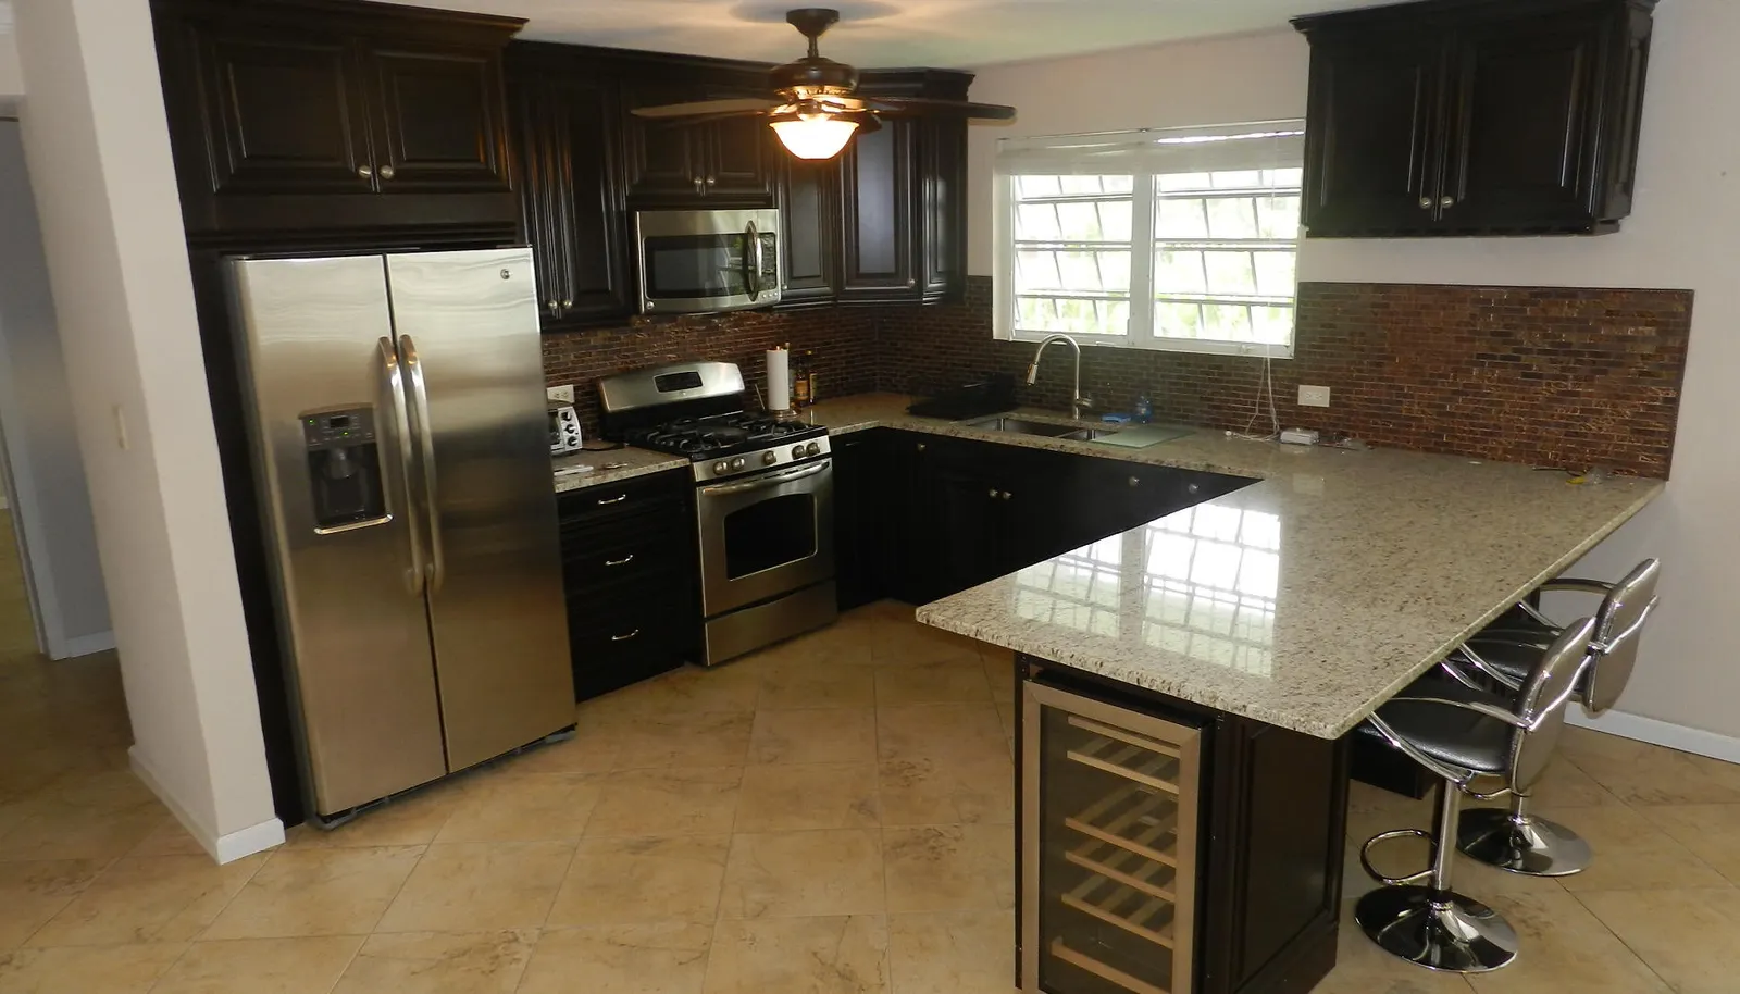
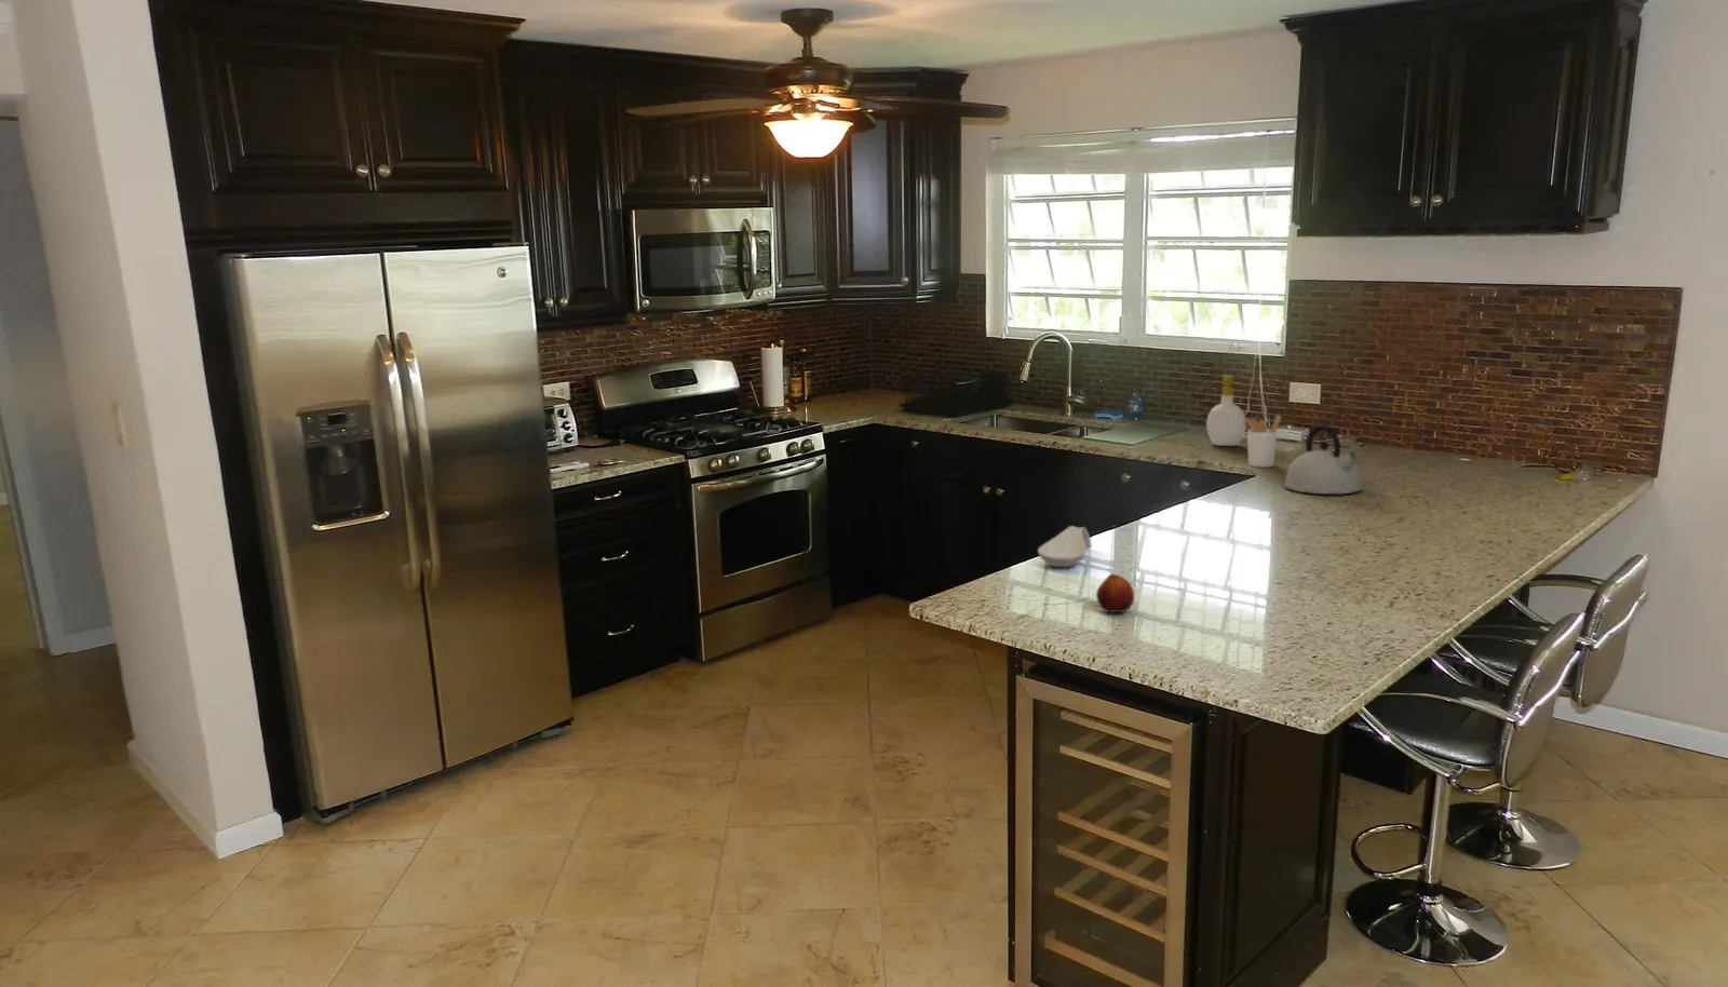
+ spoon rest [1037,524,1093,568]
+ kettle [1283,424,1362,495]
+ soap bottle [1206,374,1247,447]
+ fruit [1095,572,1135,613]
+ utensil holder [1241,414,1282,469]
